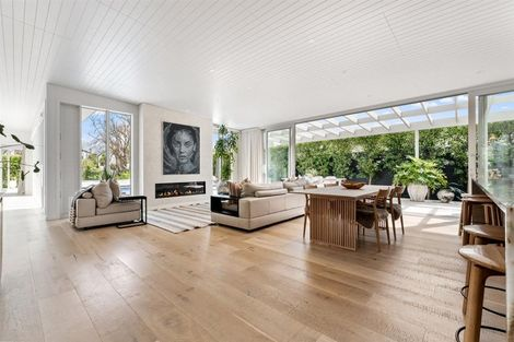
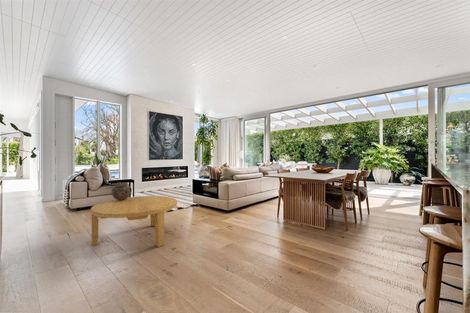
+ decorative sphere [110,181,133,200]
+ coffee table [90,195,178,248]
